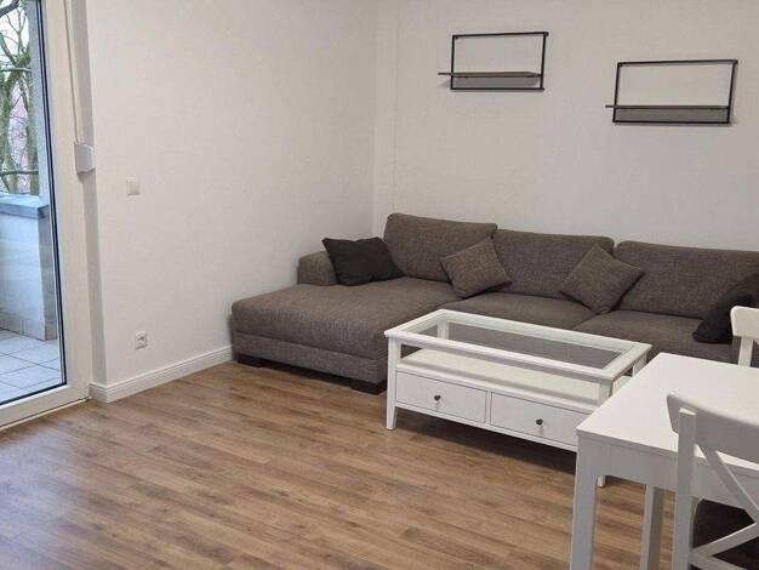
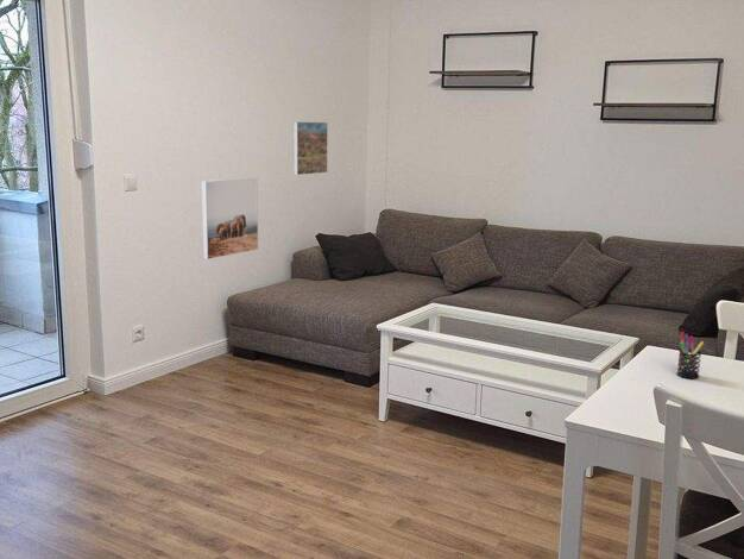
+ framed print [292,120,329,176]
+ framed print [201,176,259,260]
+ pen holder [676,331,705,379]
